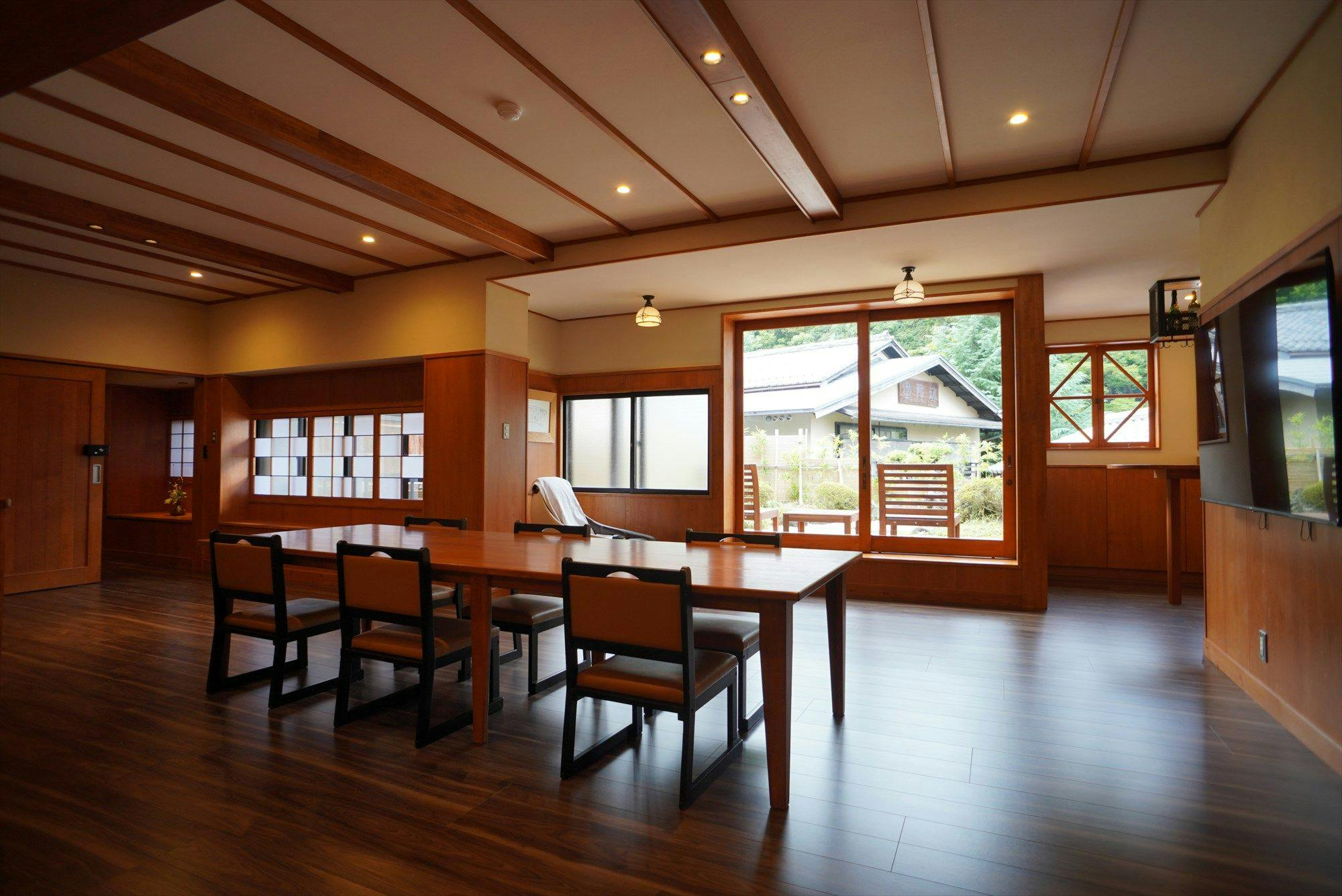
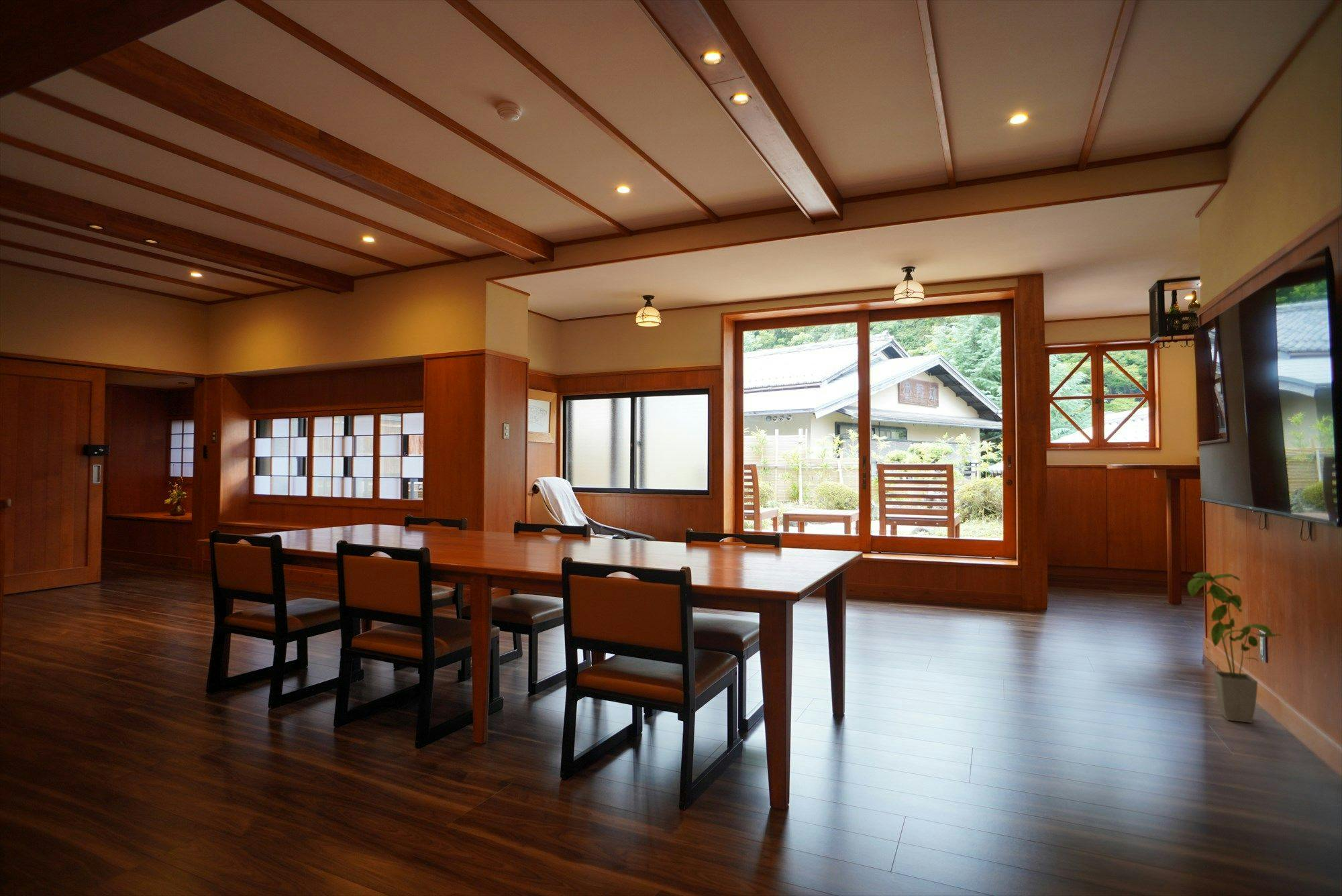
+ house plant [1187,571,1283,724]
